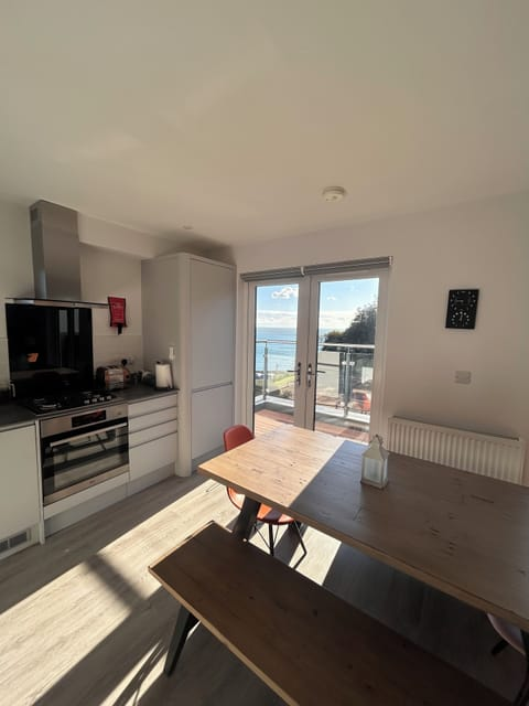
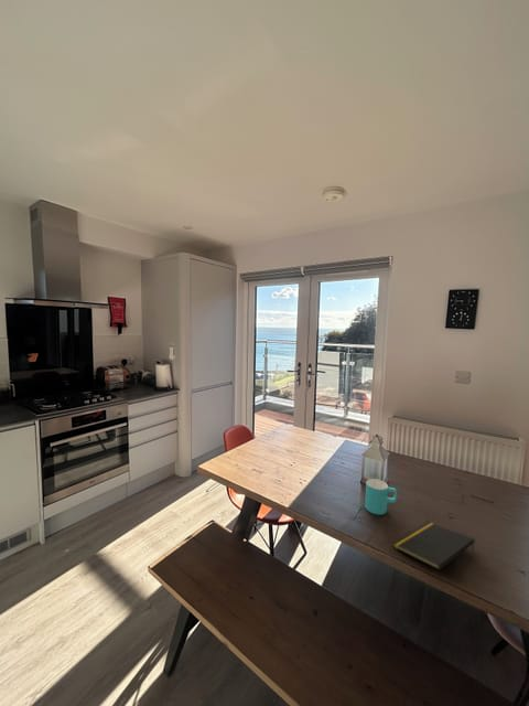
+ notepad [391,521,476,571]
+ cup [364,478,398,516]
